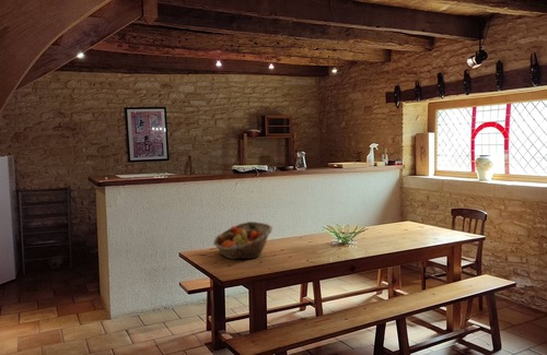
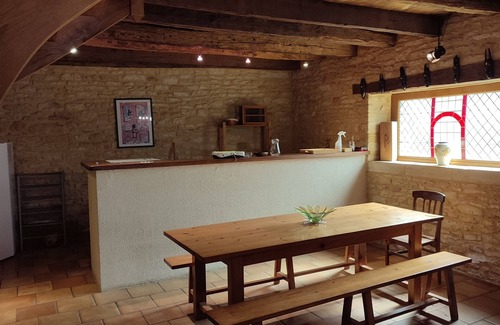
- fruit basket [212,221,274,260]
